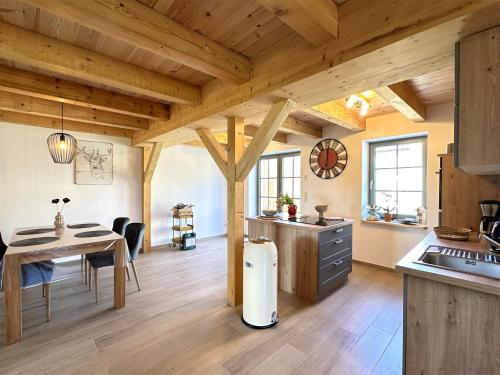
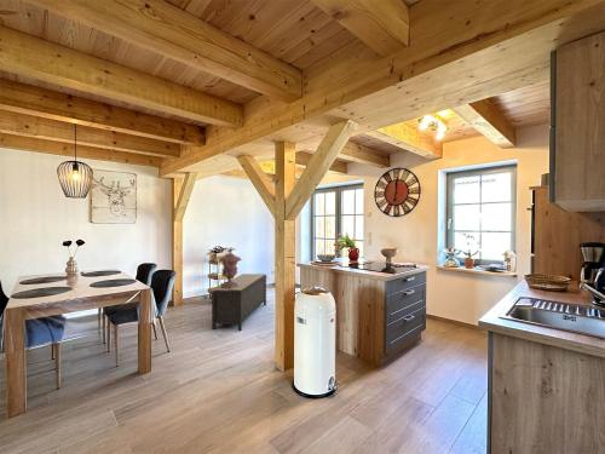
+ bench [209,272,269,332]
+ decorative urn [217,247,243,289]
